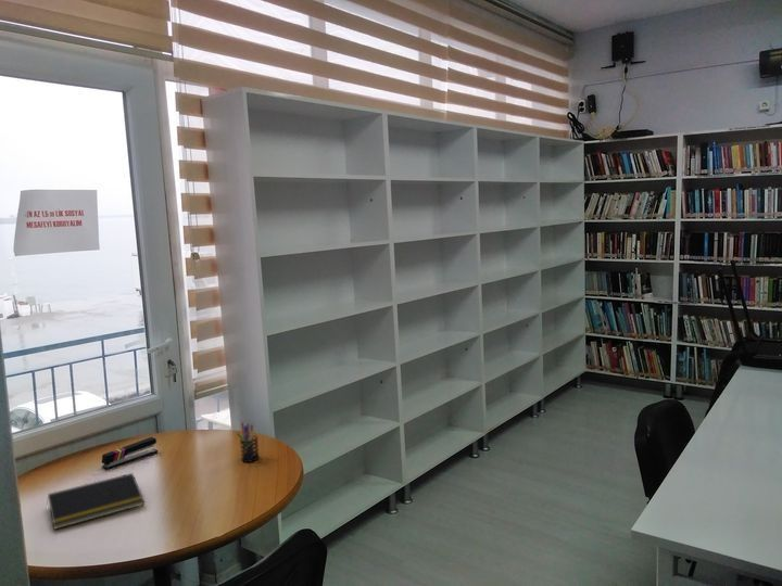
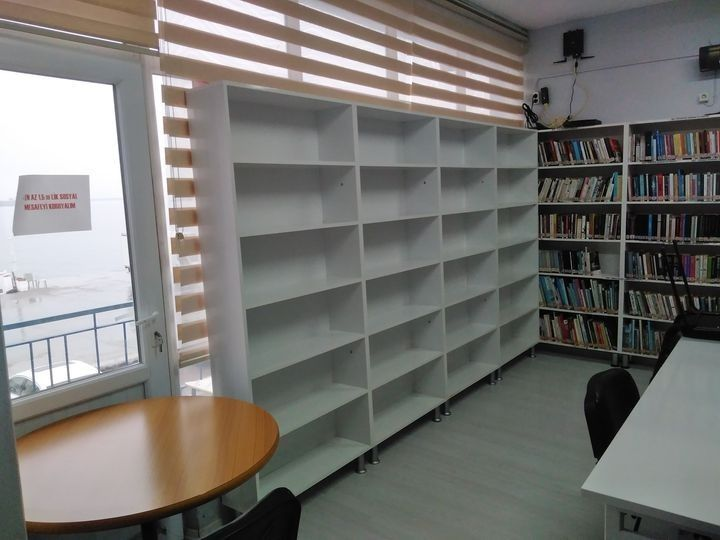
- notepad [47,472,146,531]
- pen holder [236,421,261,463]
- stapler [101,436,159,470]
